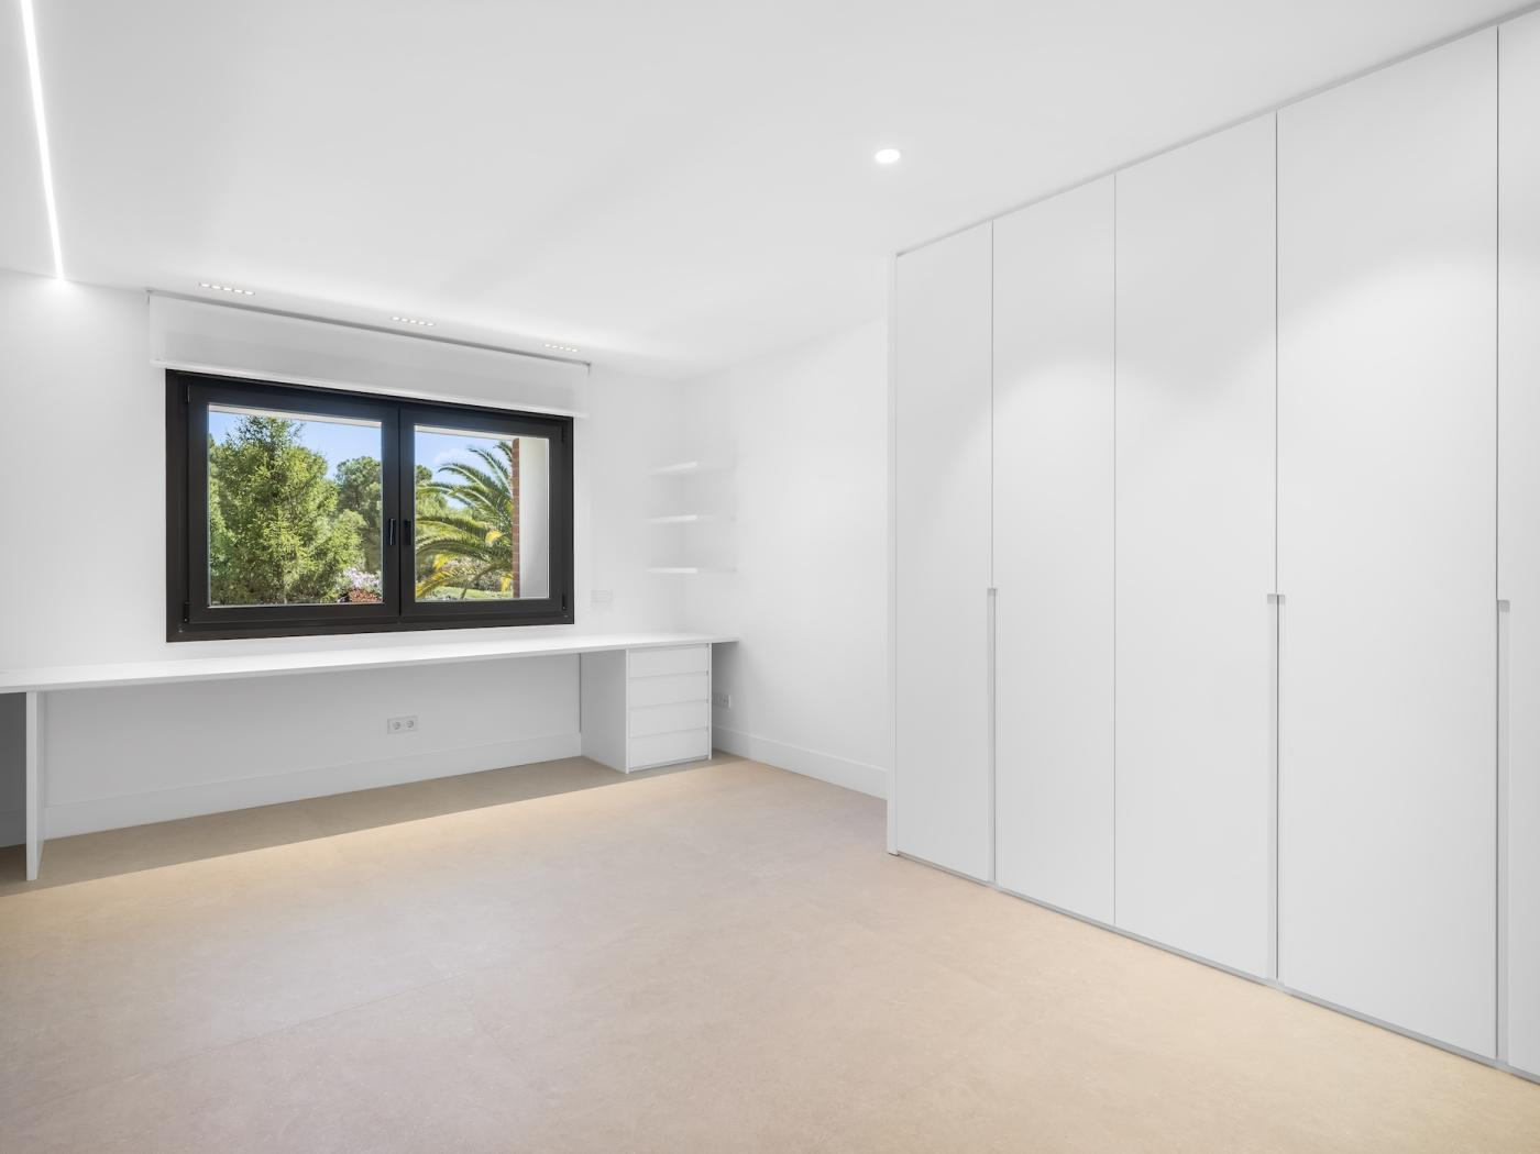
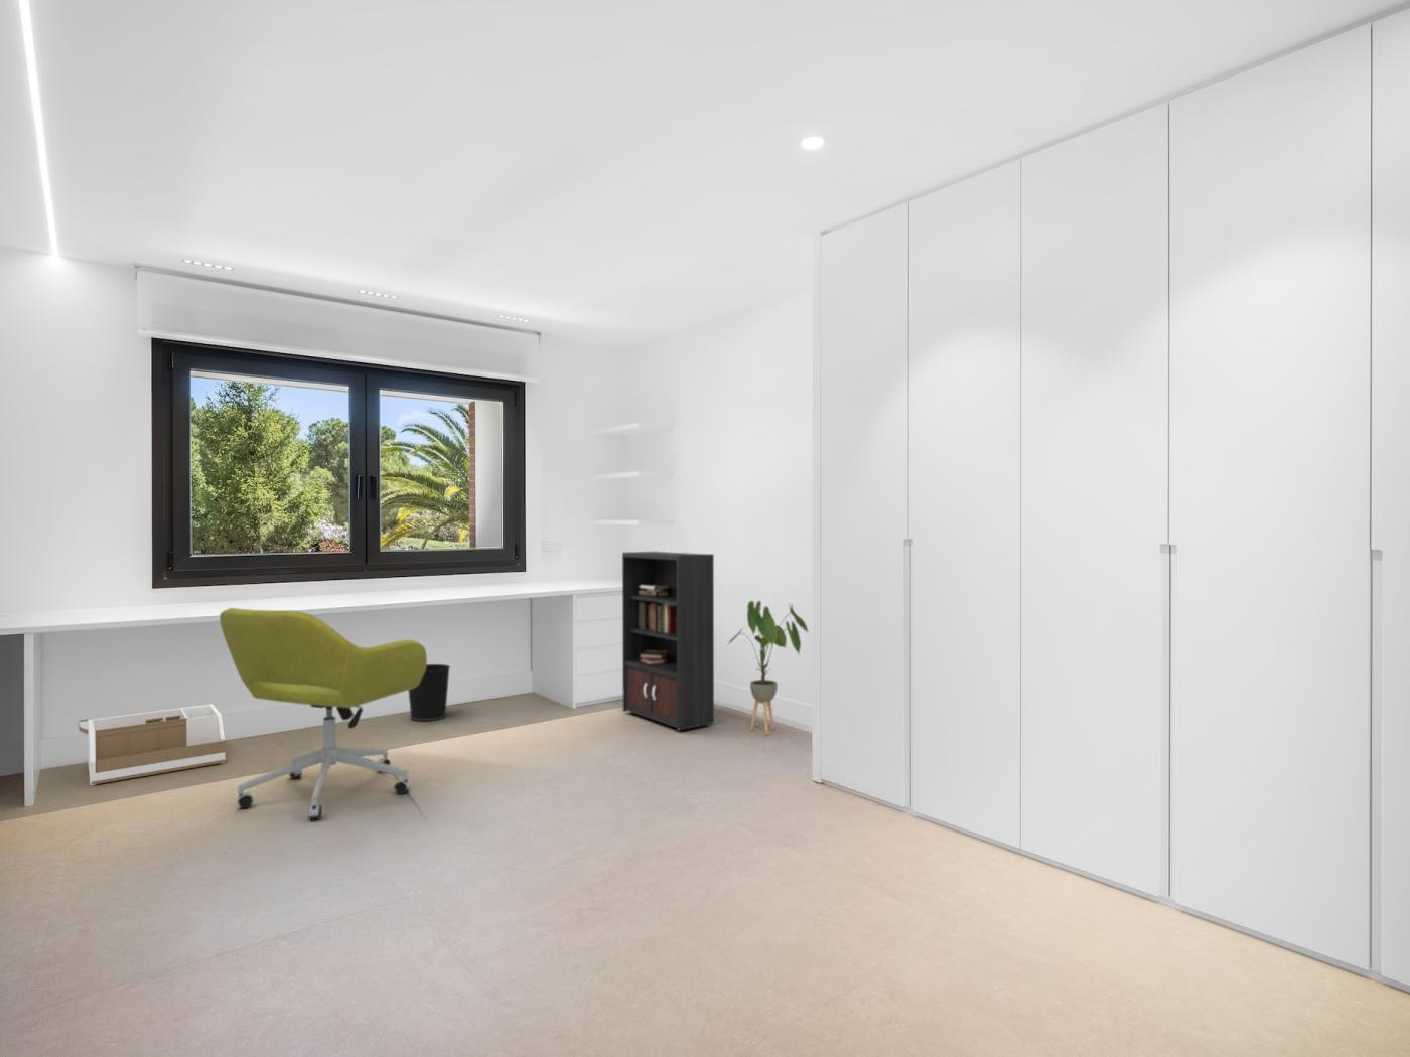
+ office chair [219,607,429,821]
+ bookcase [622,551,761,732]
+ storage bin [78,703,228,787]
+ house plant [727,600,809,736]
+ wastebasket [407,663,451,722]
